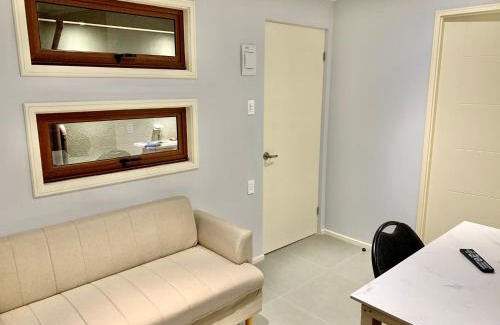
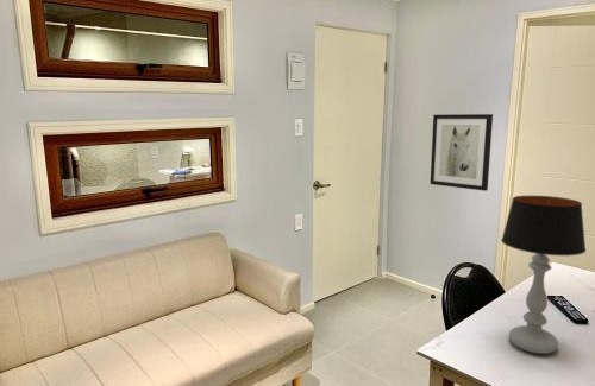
+ wall art [430,113,494,192]
+ table lamp [500,195,587,355]
